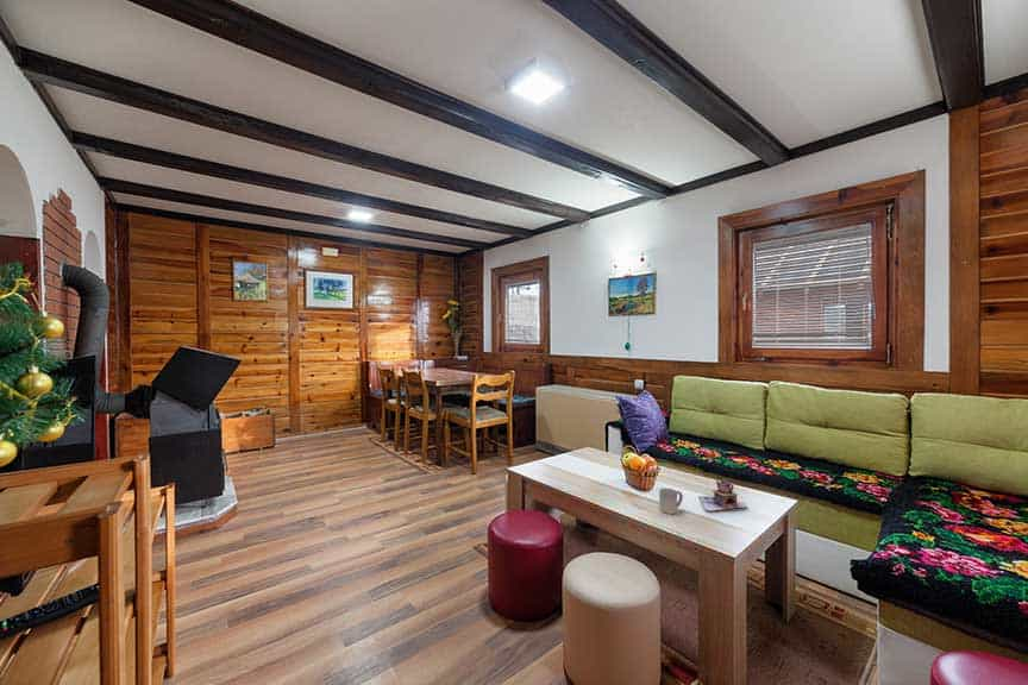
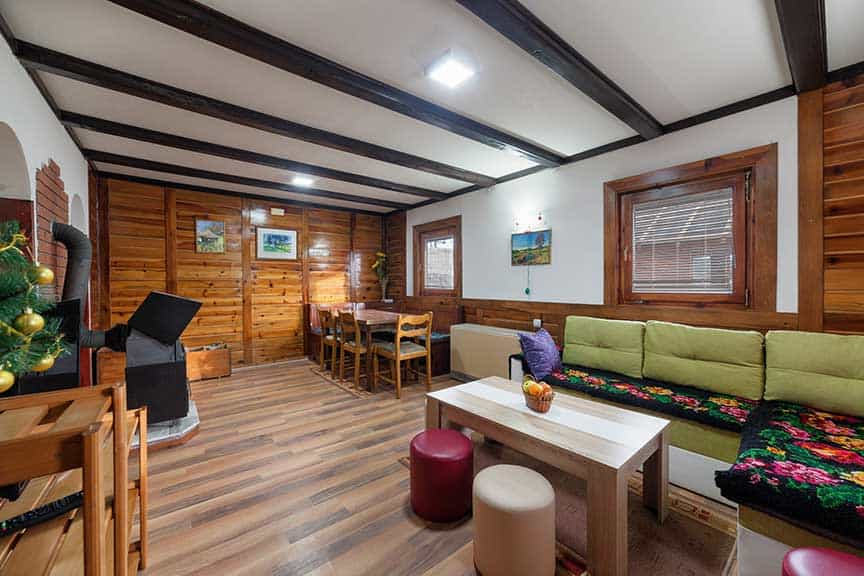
- teapot [697,478,748,513]
- cup [658,486,684,515]
